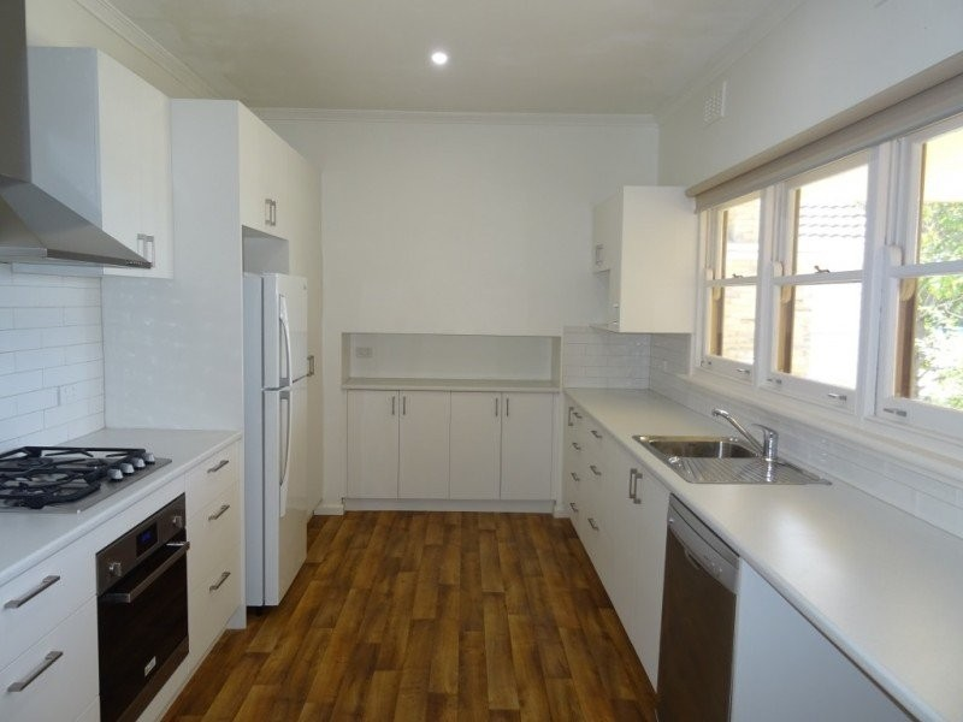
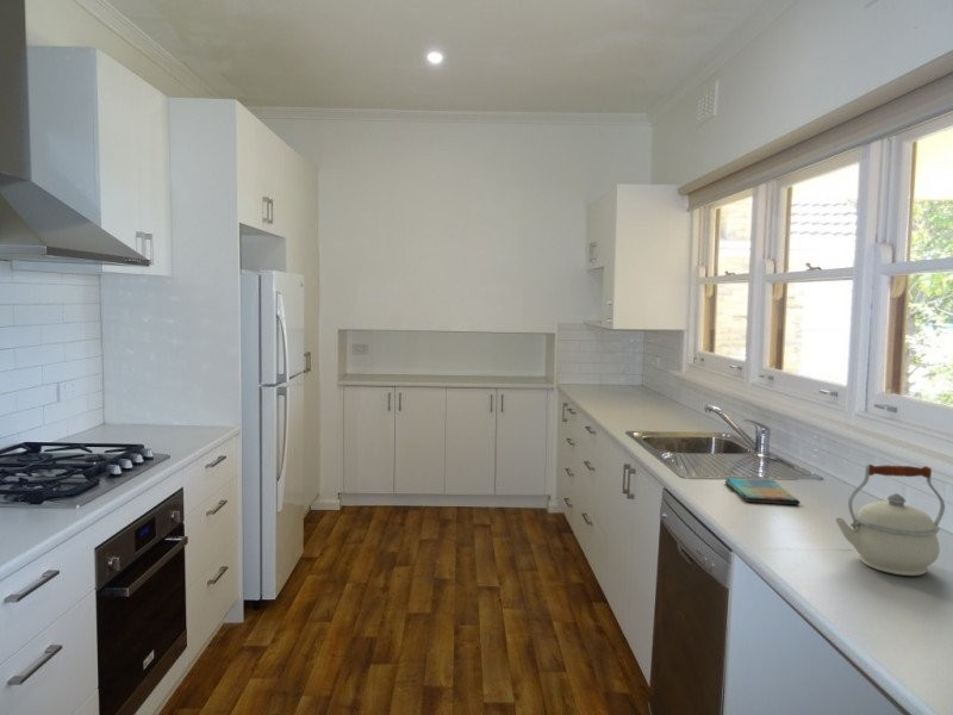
+ dish towel [724,477,801,505]
+ kettle [834,464,946,577]
